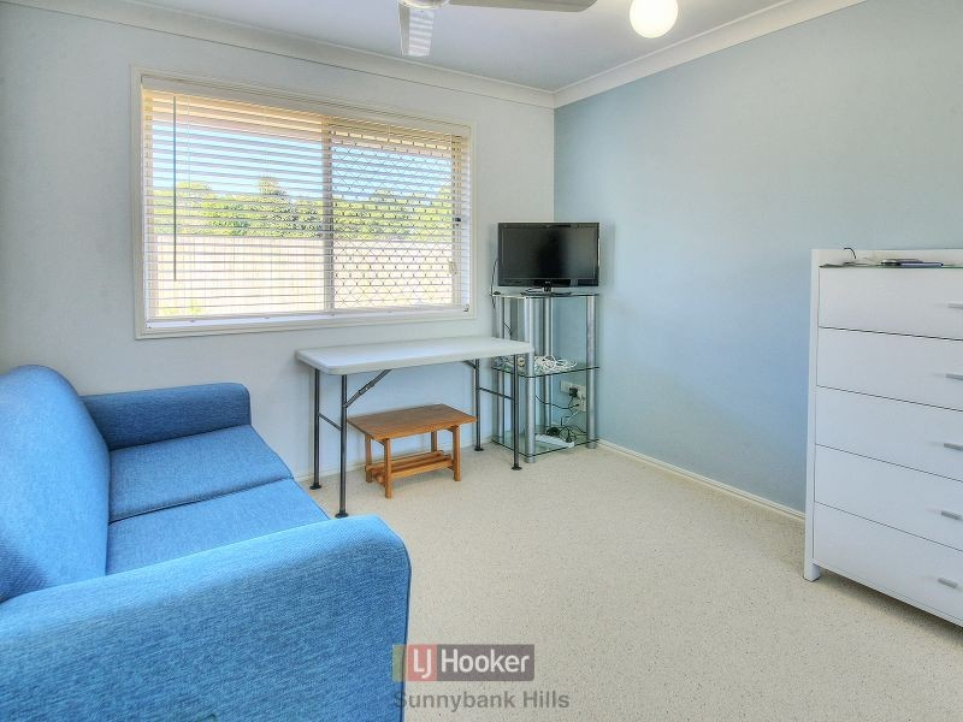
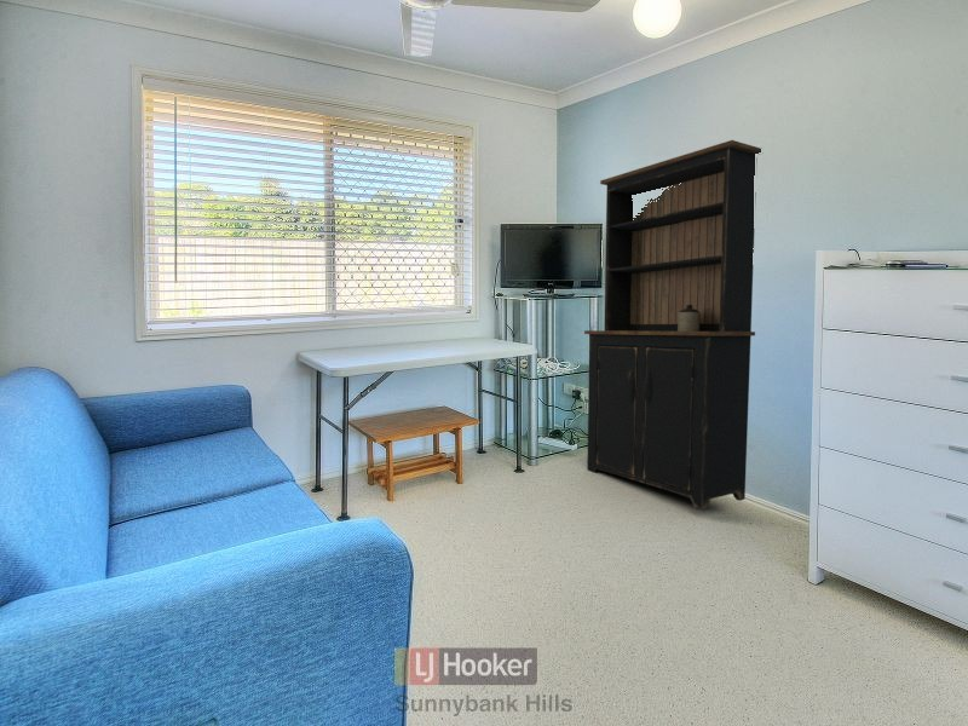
+ bookshelf [583,139,762,511]
